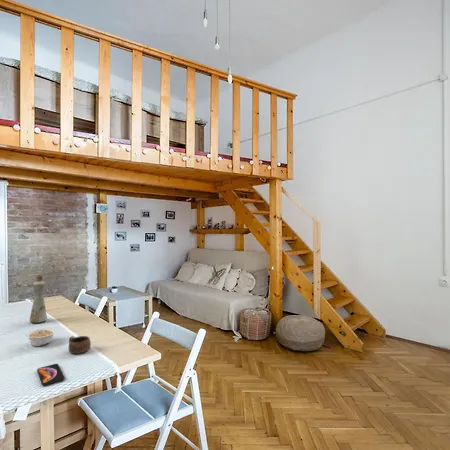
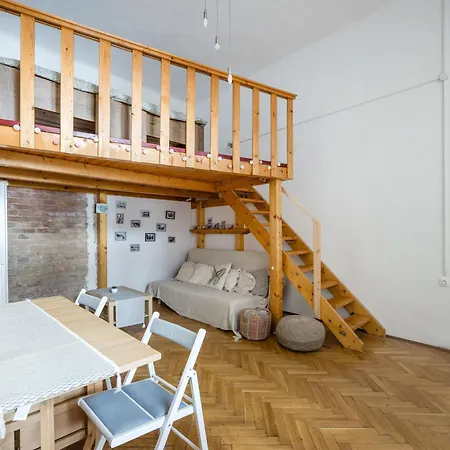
- cup [68,335,92,355]
- bottle [29,273,48,324]
- legume [25,327,57,347]
- smartphone [36,363,66,387]
